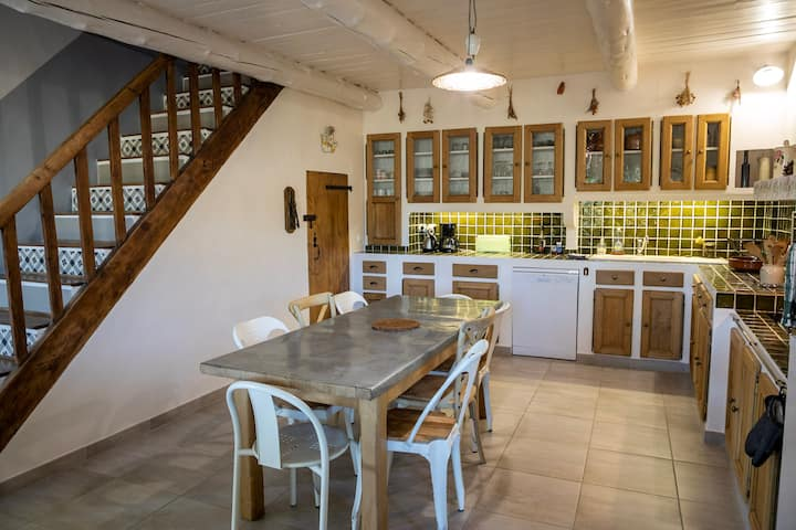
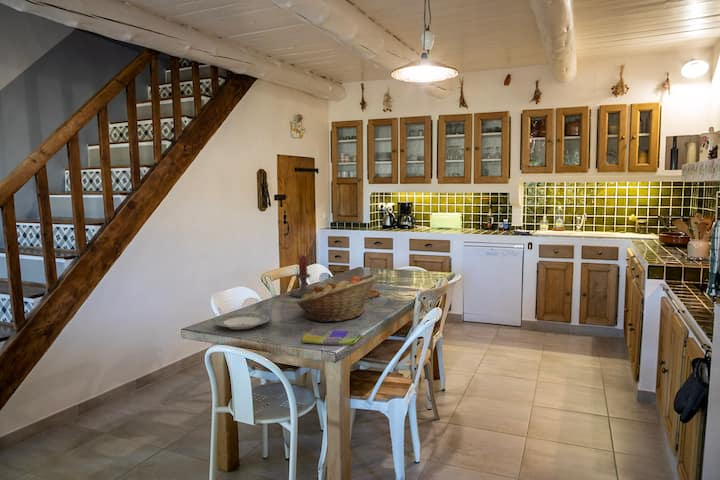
+ plate [213,312,271,331]
+ dish towel [300,328,364,346]
+ candle holder [281,254,313,298]
+ fruit basket [295,273,378,323]
